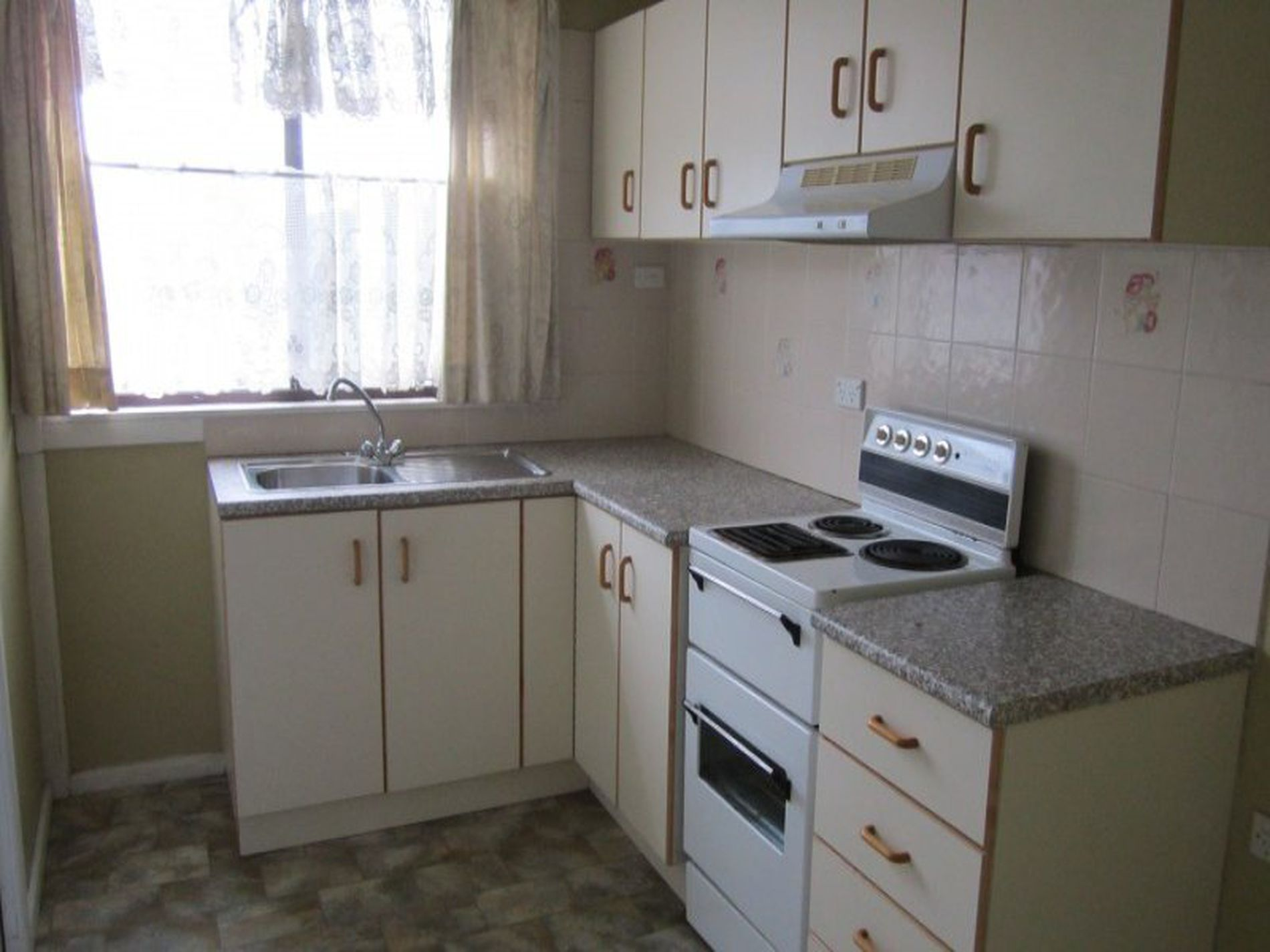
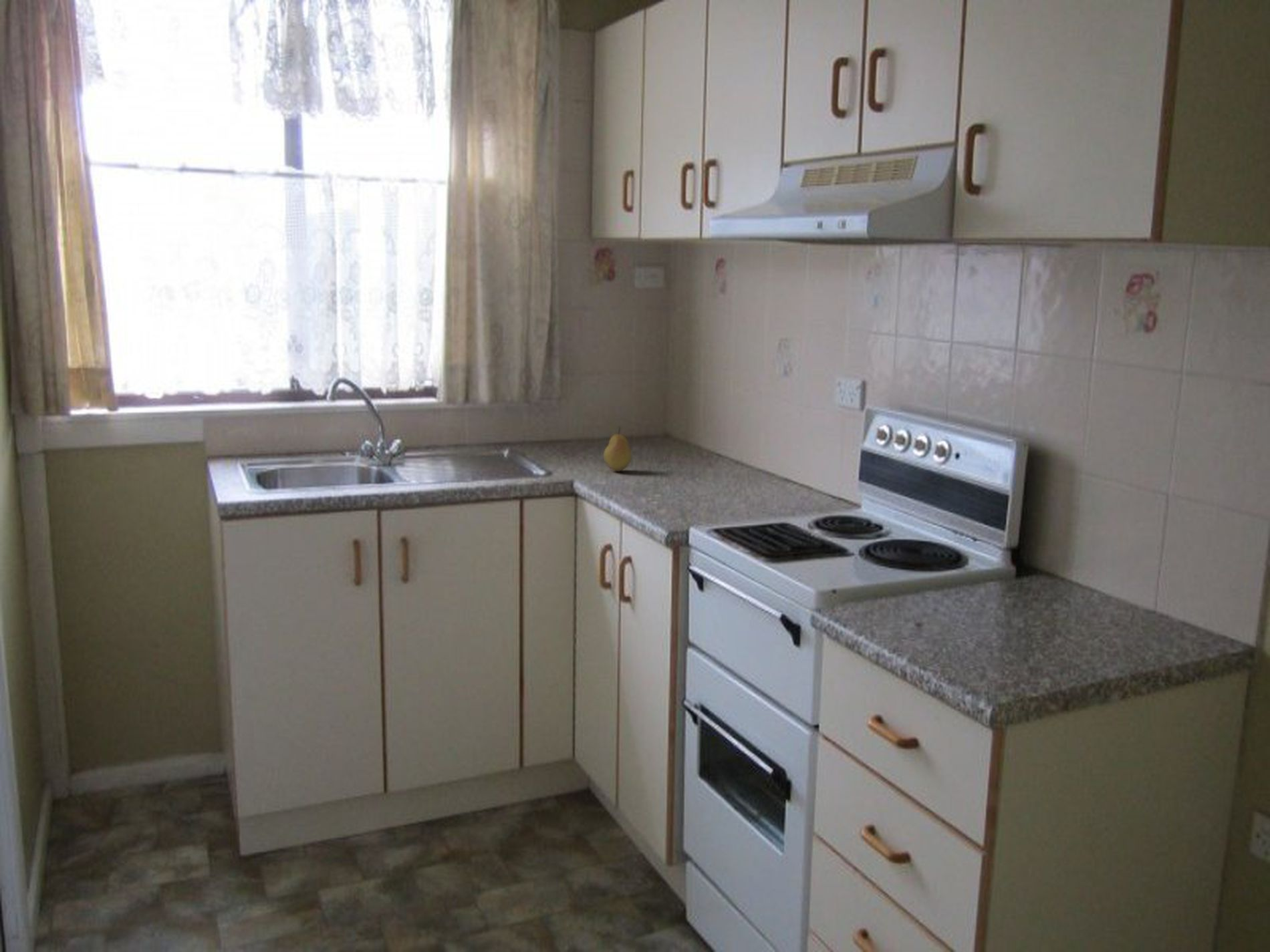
+ fruit [603,426,632,472]
